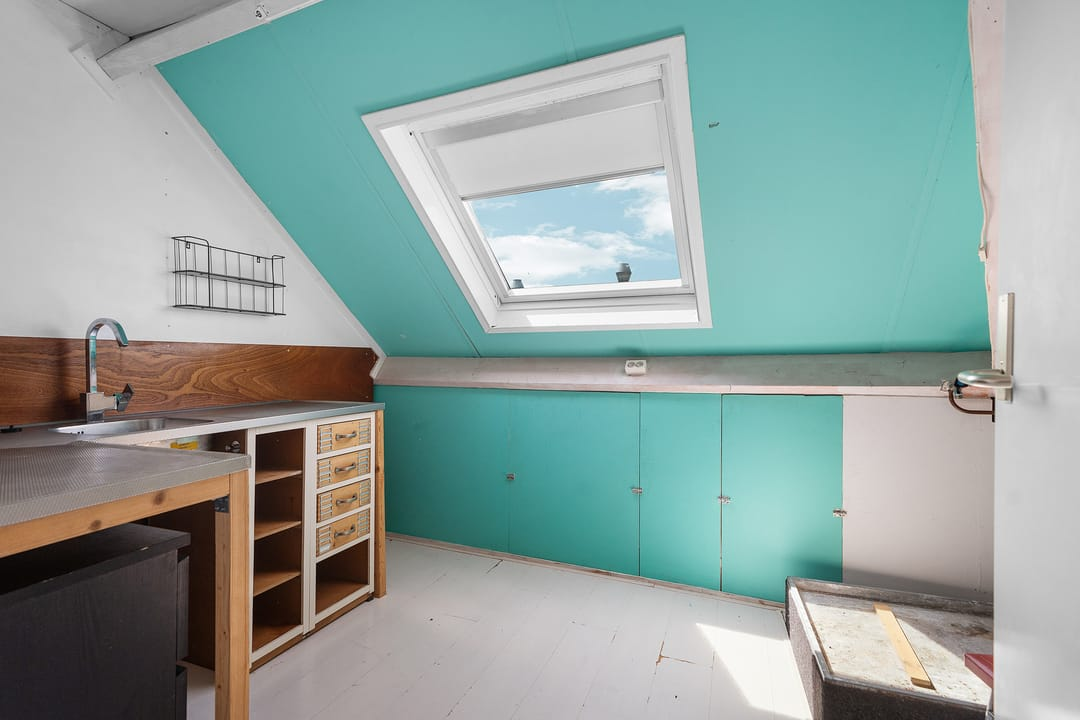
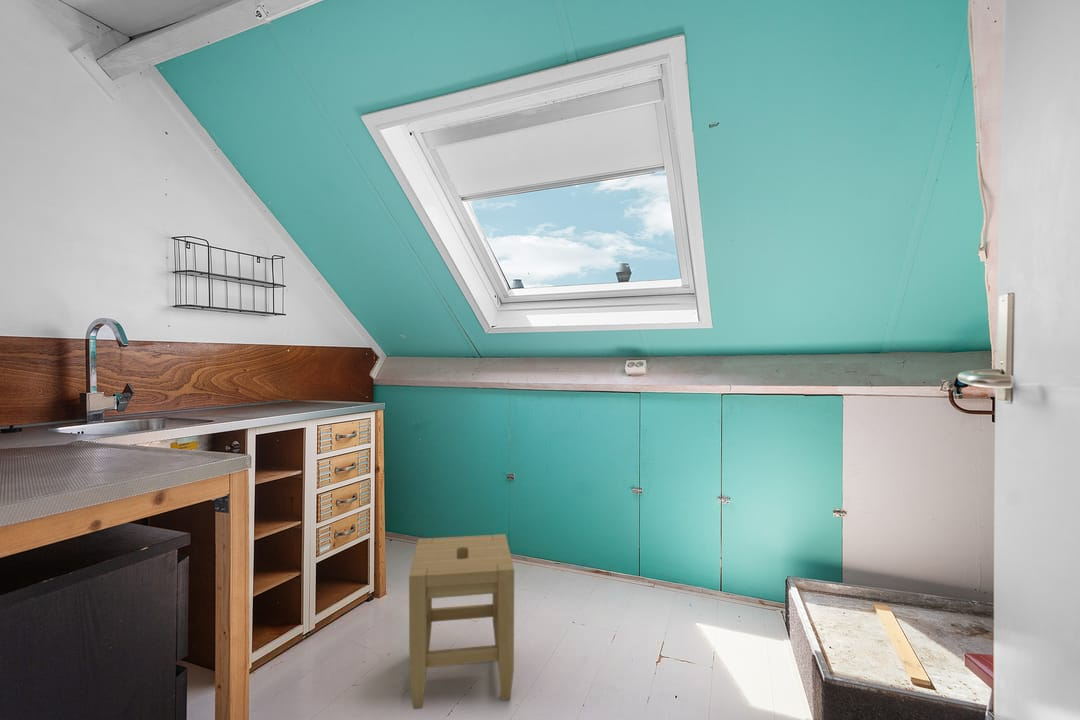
+ stool [408,533,515,710]
